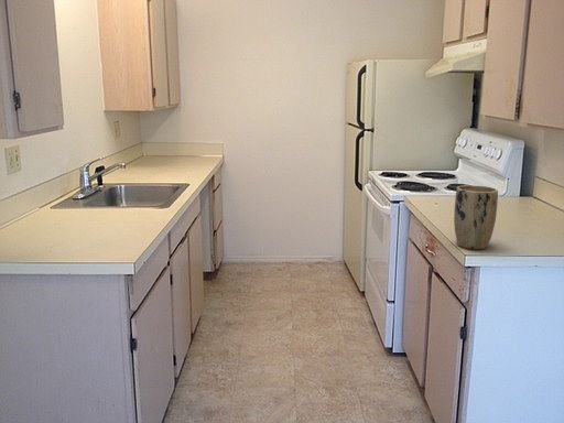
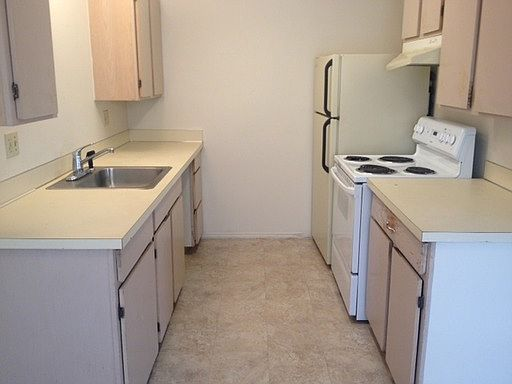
- plant pot [453,184,499,250]
